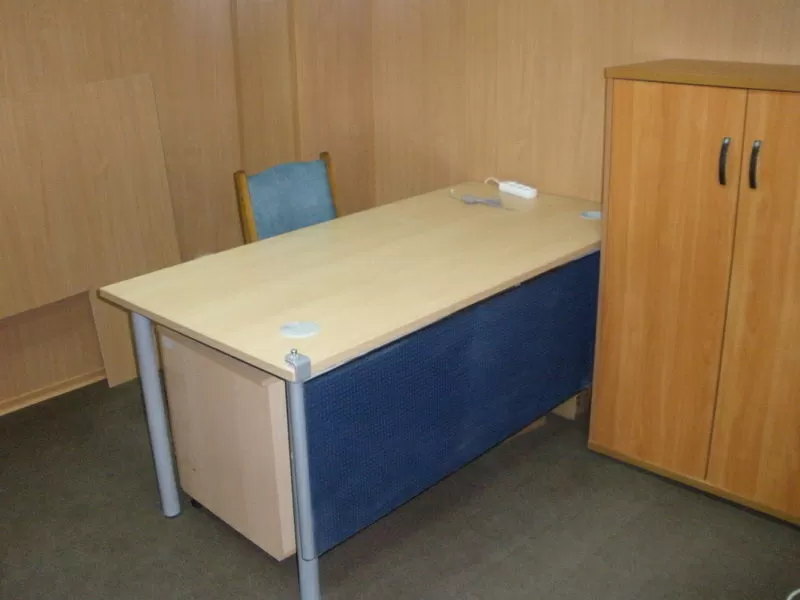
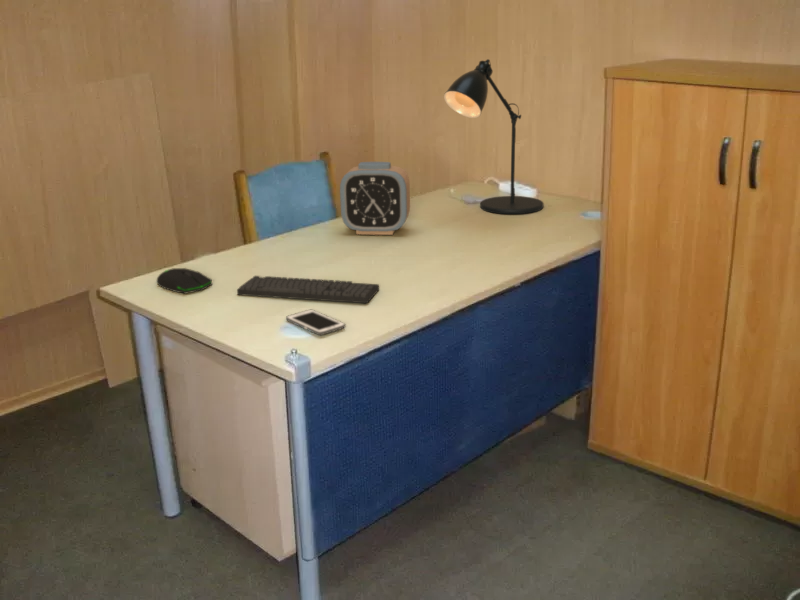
+ computer mouse [156,267,213,295]
+ desk lamp [443,58,544,215]
+ keyboard [236,275,380,304]
+ alarm clock [339,161,411,236]
+ cell phone [285,309,346,336]
